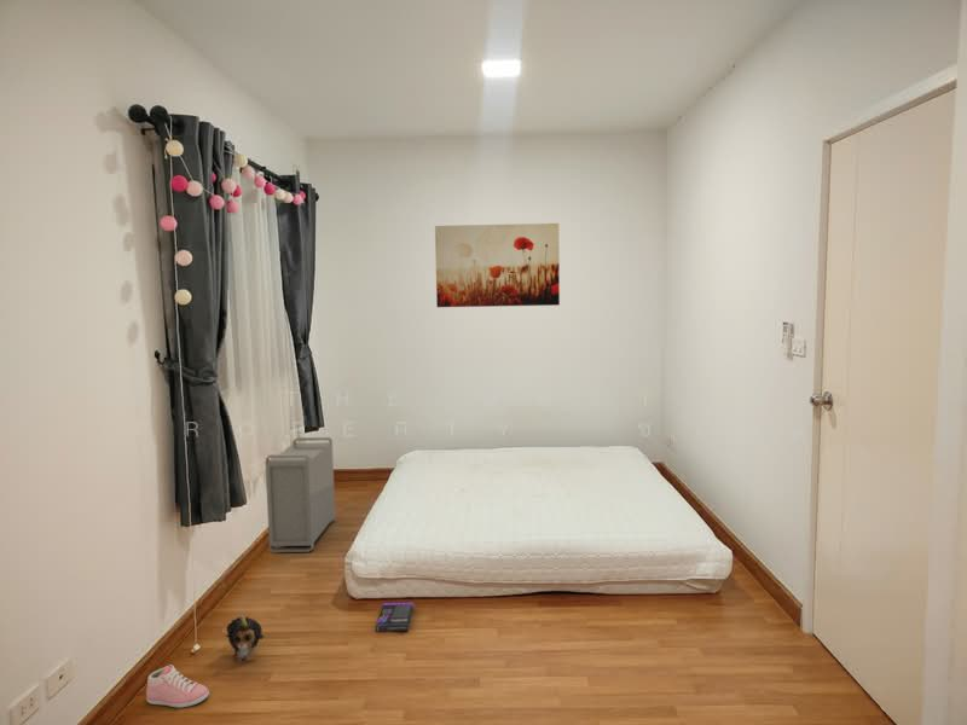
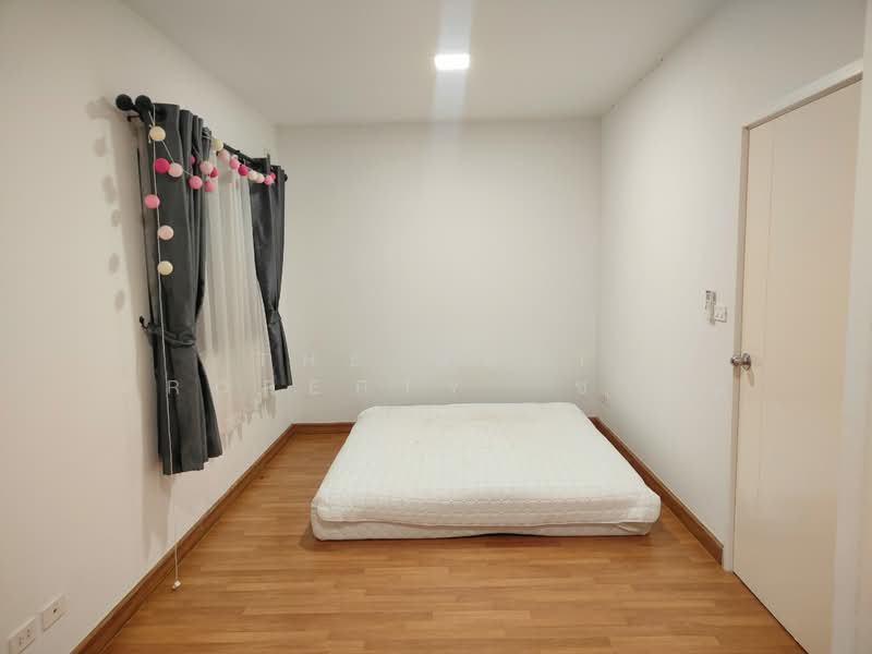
- storage bin [265,436,336,553]
- sneaker [145,663,210,708]
- box [375,599,415,633]
- plush toy [225,613,267,663]
- wall art [434,222,561,308]
